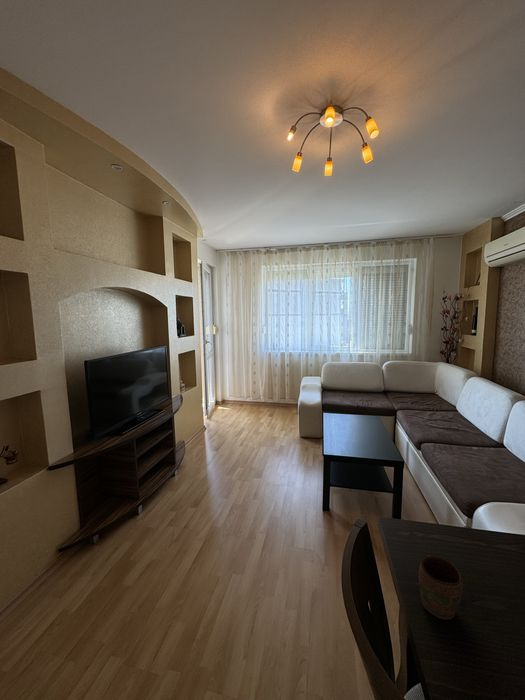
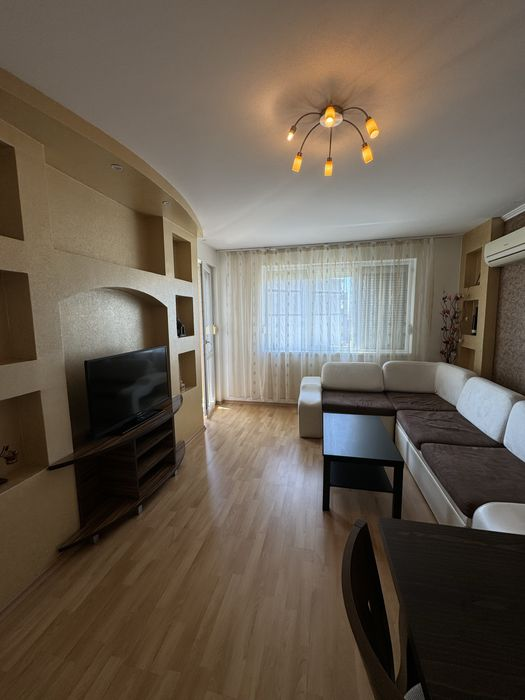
- mug [418,554,464,620]
